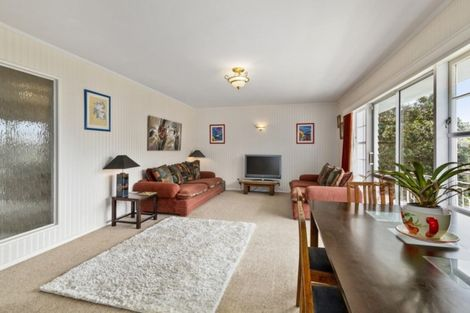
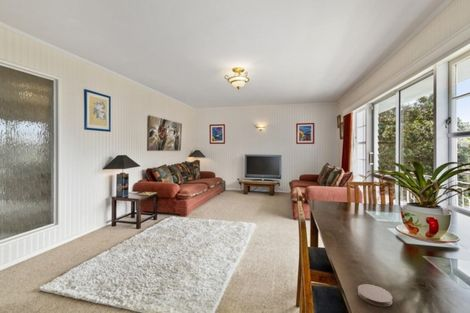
+ coaster [357,283,393,308]
